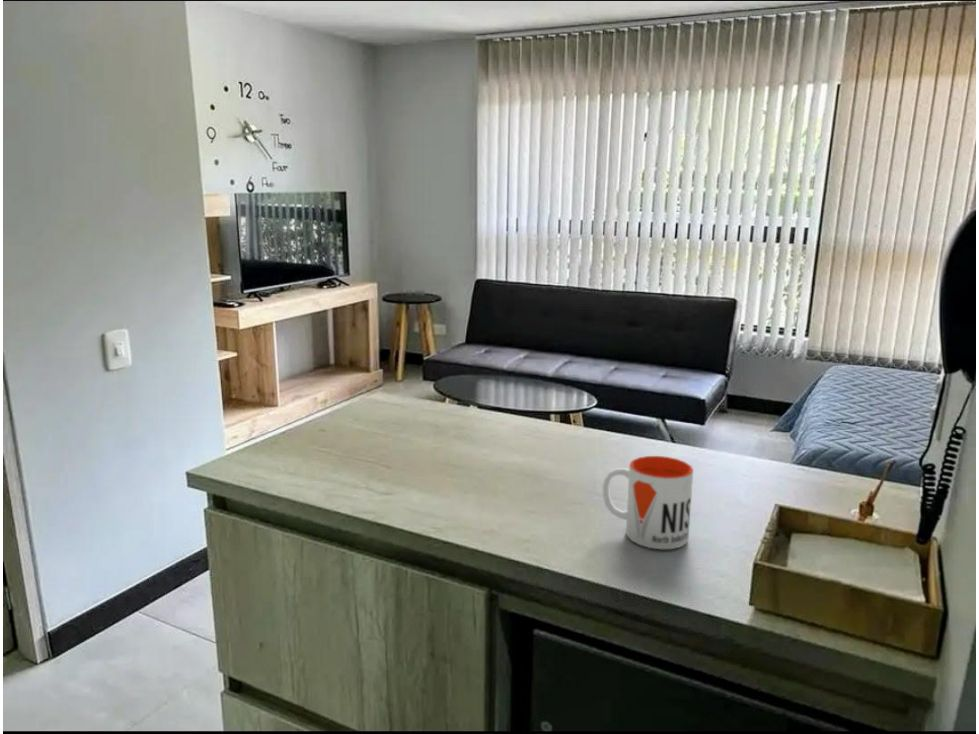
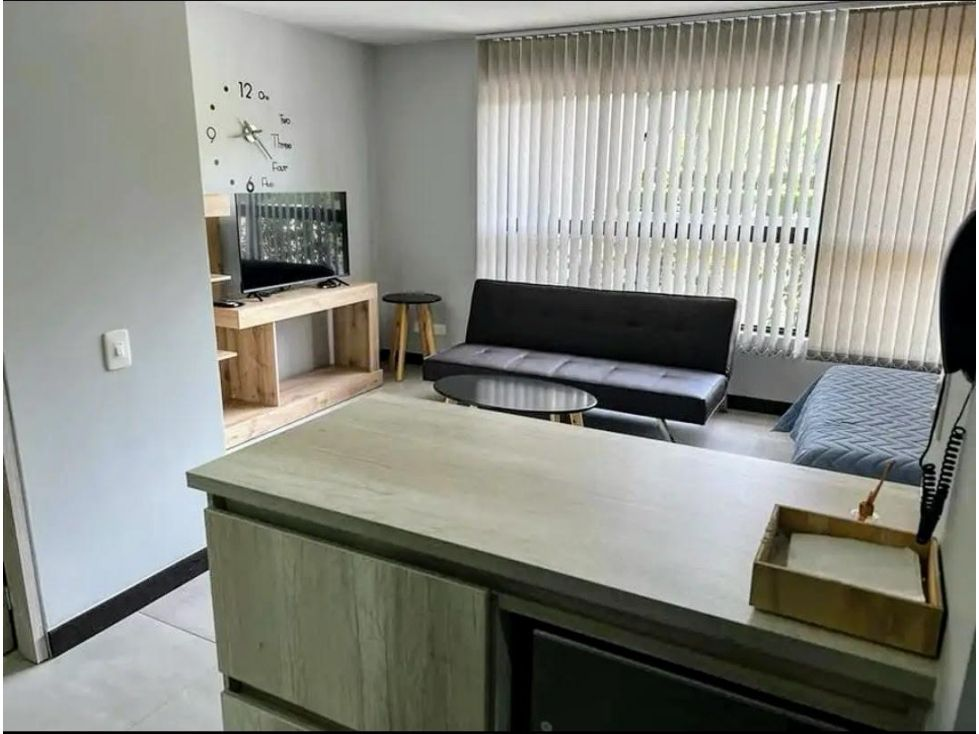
- mug [602,455,694,550]
